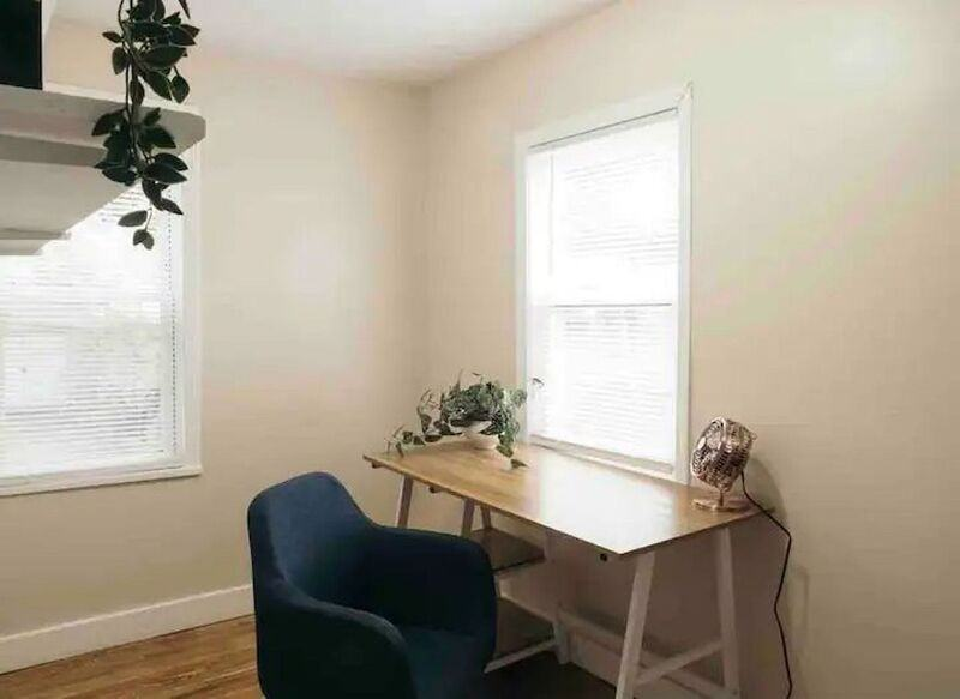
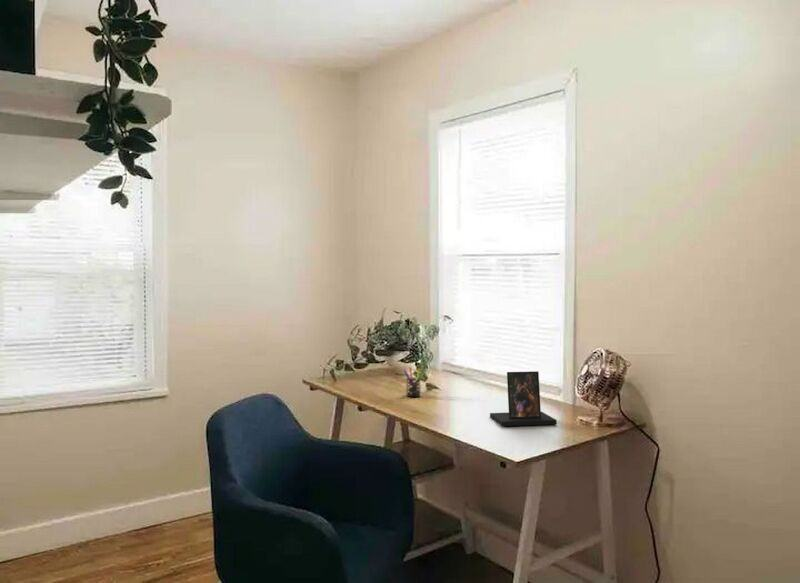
+ pen holder [402,366,424,398]
+ photo frame [489,370,558,427]
